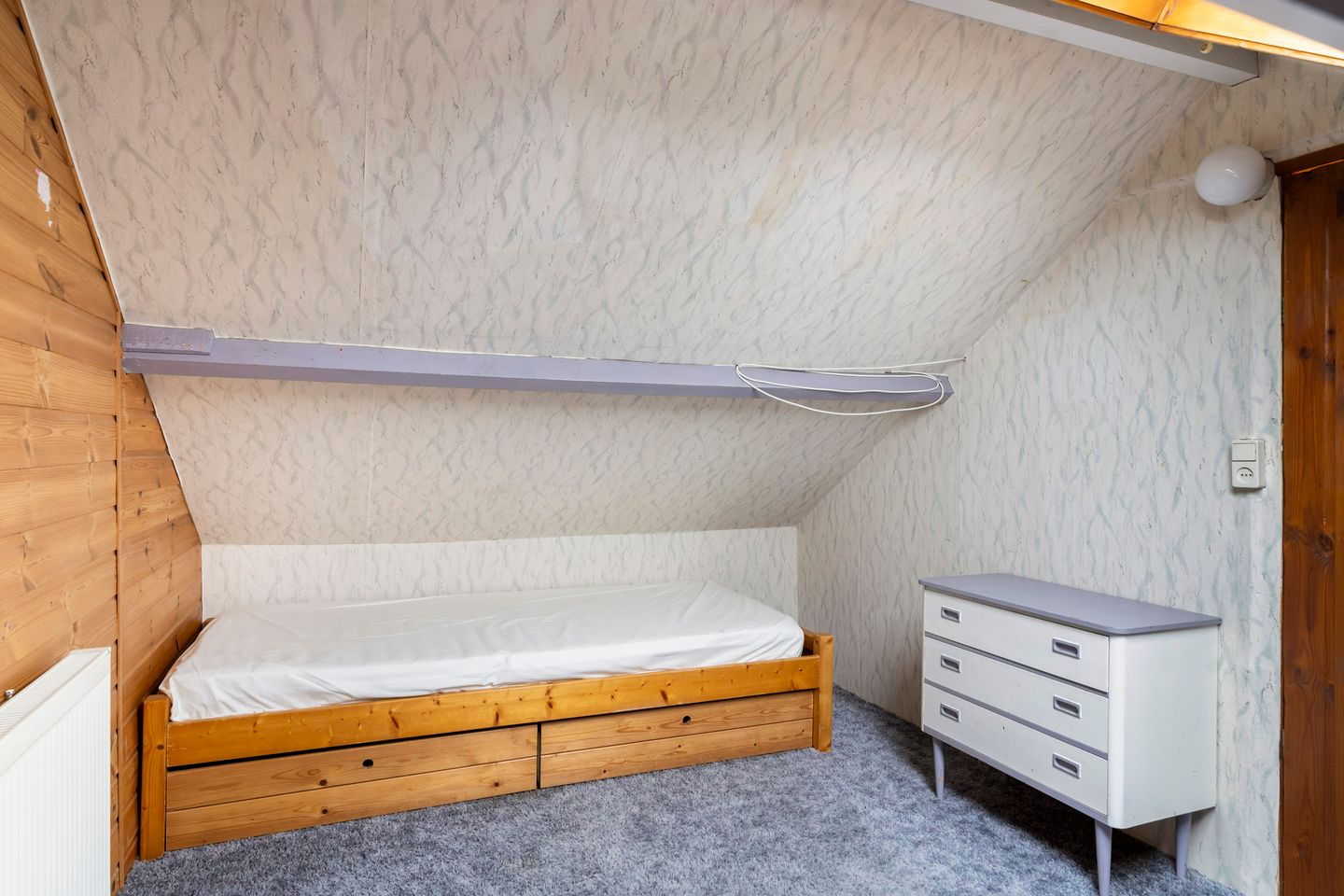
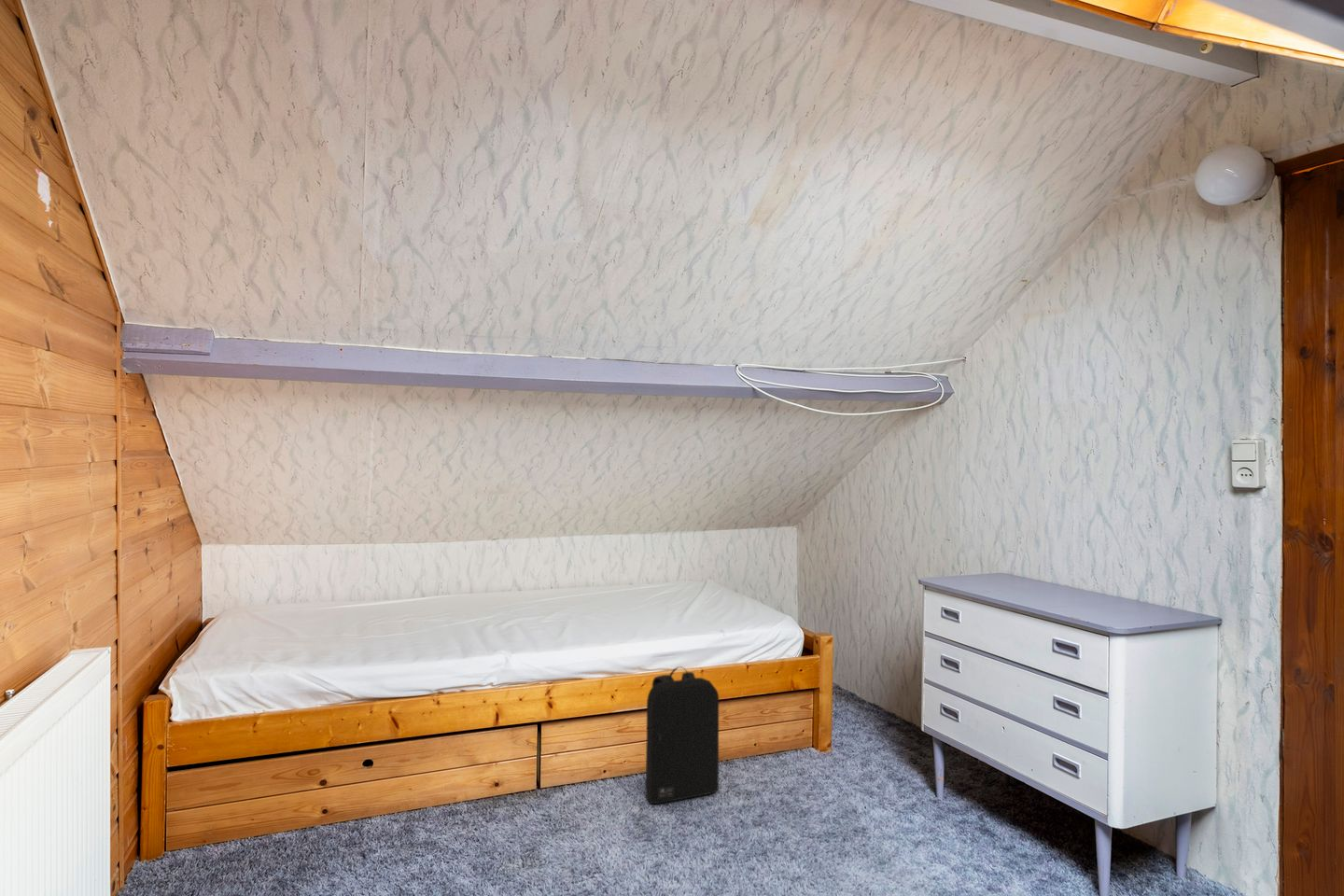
+ backpack [643,665,720,805]
